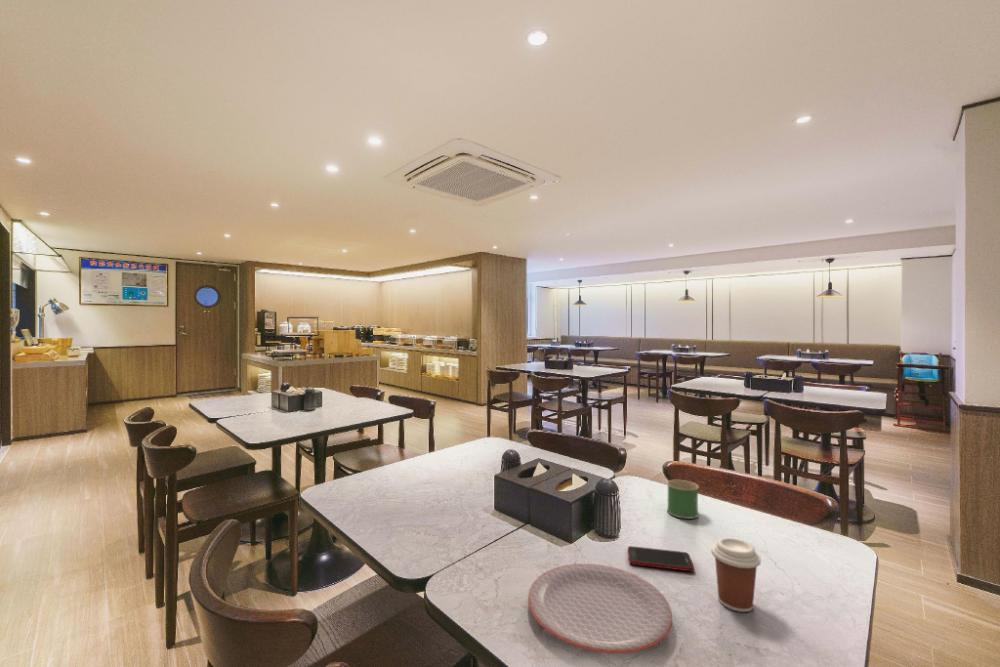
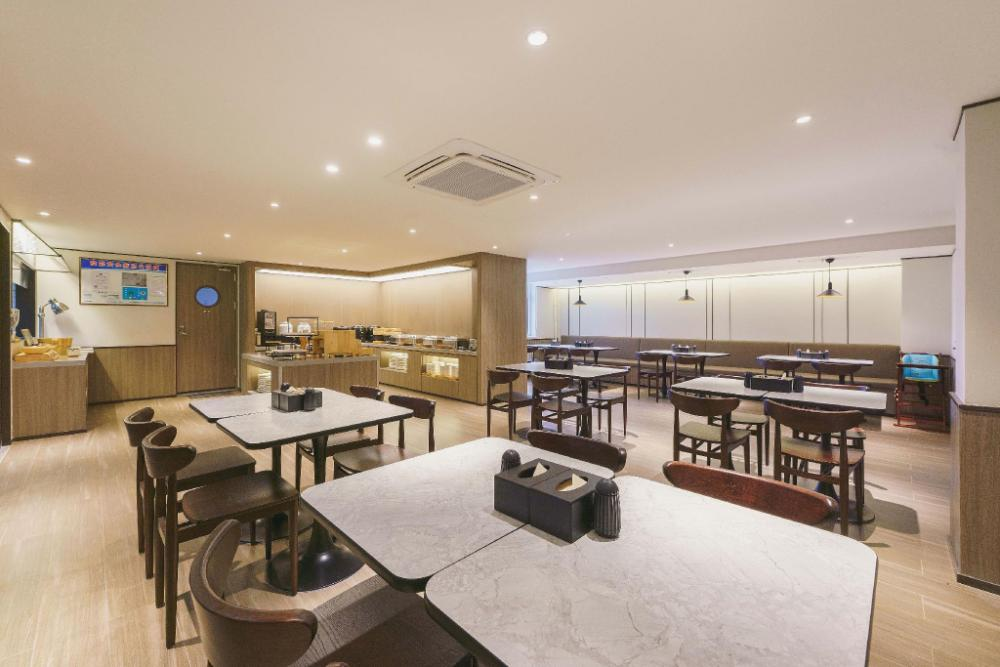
- mug [666,479,700,520]
- plate [527,563,673,654]
- cell phone [627,545,695,572]
- coffee cup [710,536,762,613]
